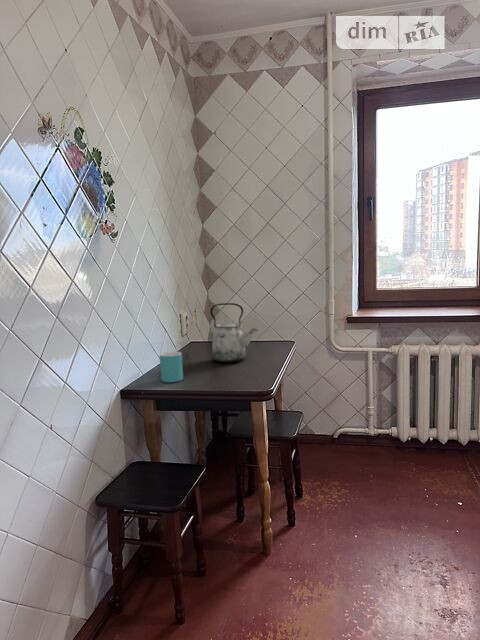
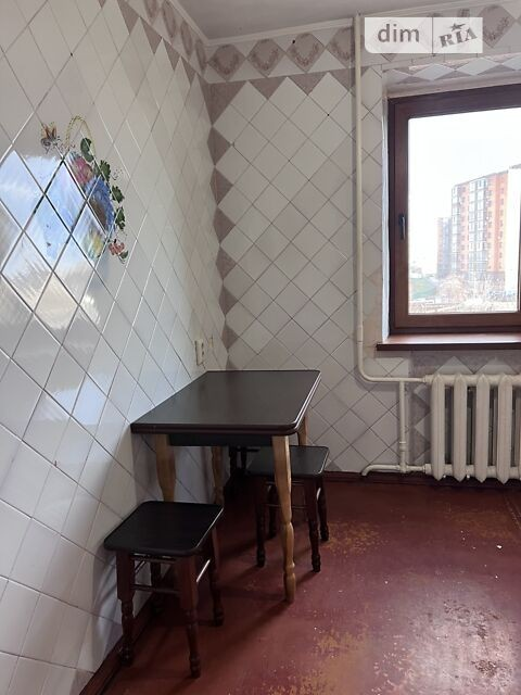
- kettle [210,302,259,364]
- mug [159,351,184,383]
